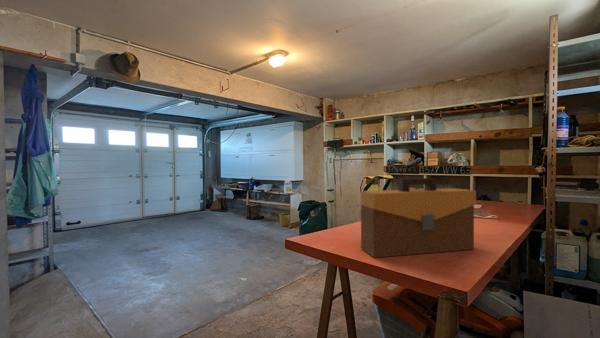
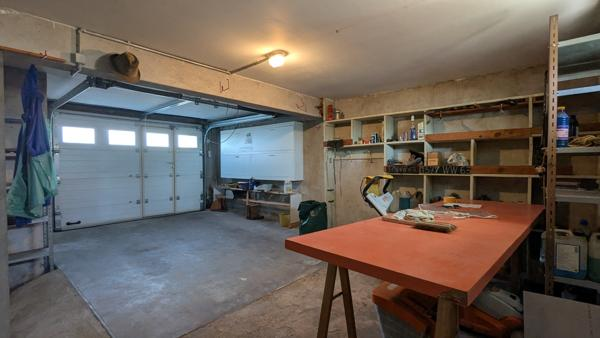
- toolbox [360,177,477,259]
